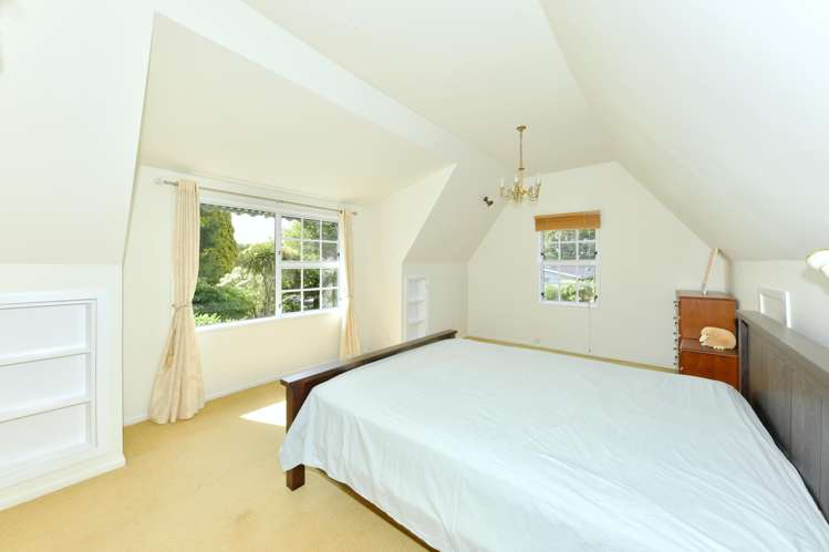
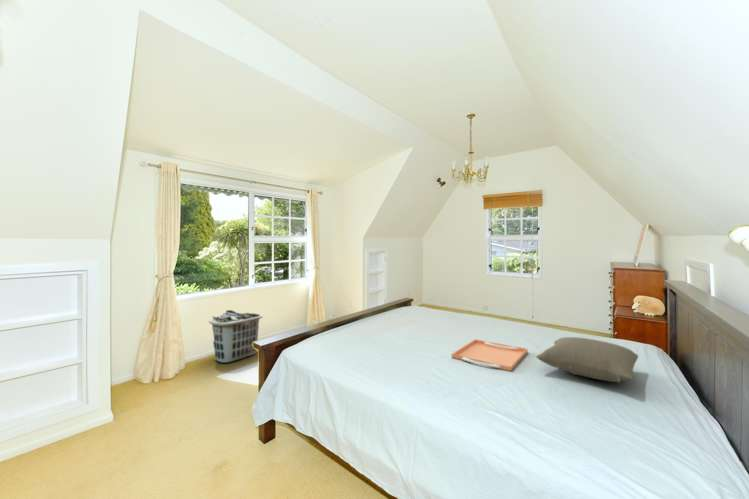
+ clothes hamper [208,309,264,364]
+ serving tray [451,338,529,372]
+ pillow [535,336,639,384]
